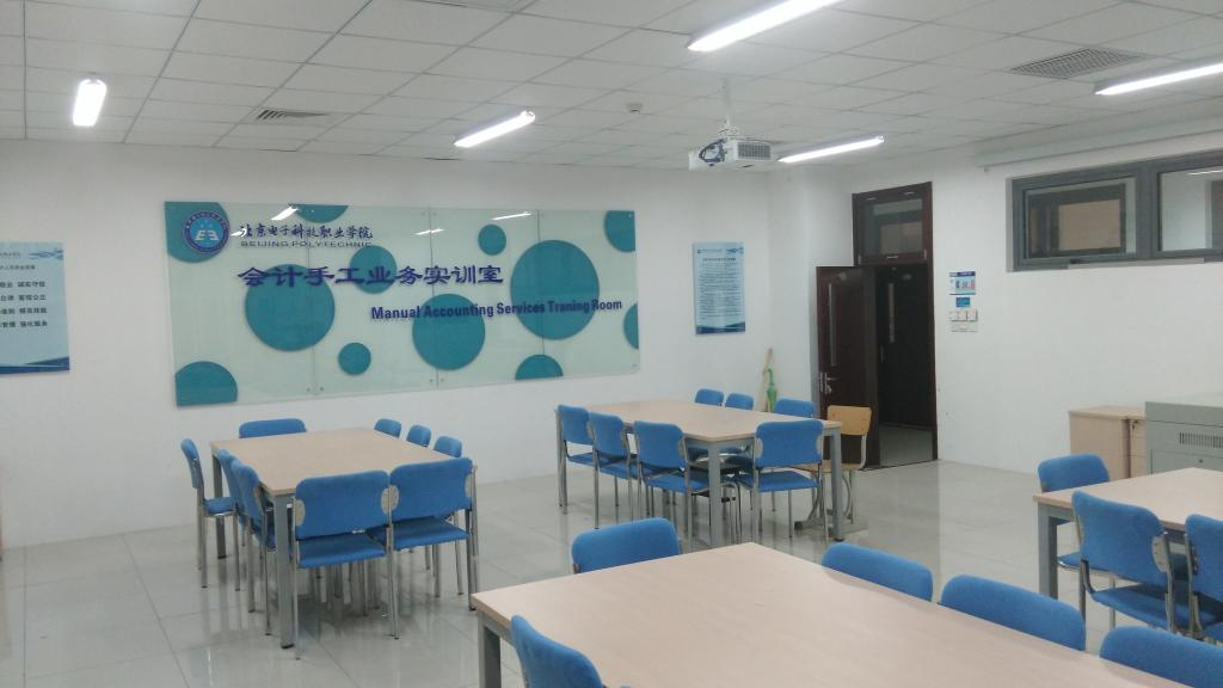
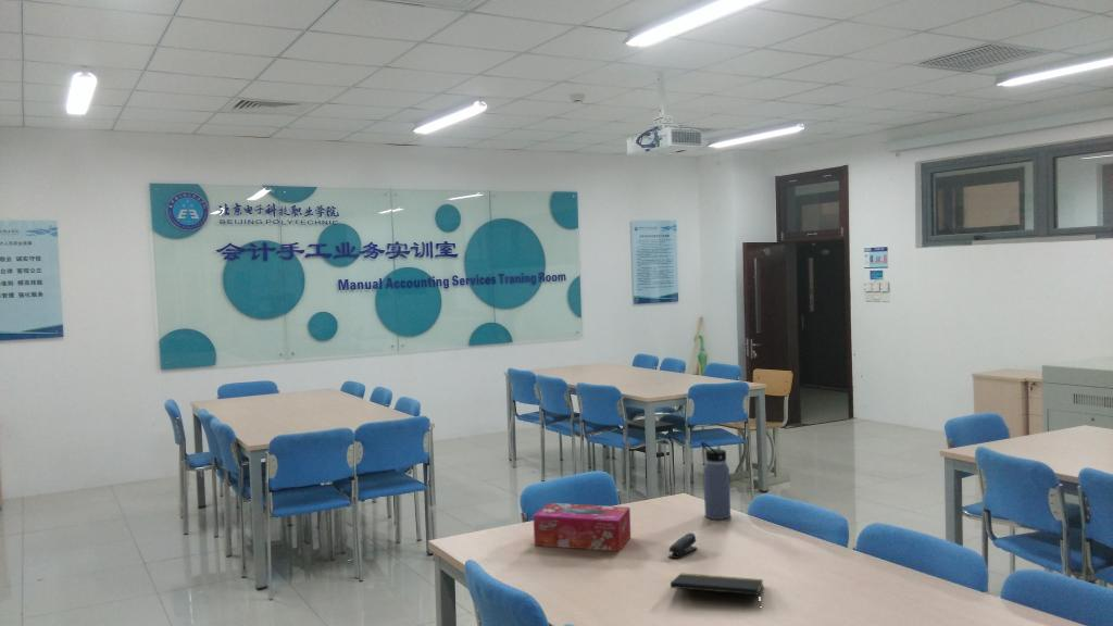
+ notepad [670,573,764,605]
+ stapler [667,531,698,560]
+ water bottle [700,440,731,521]
+ tissue box [533,502,631,552]
